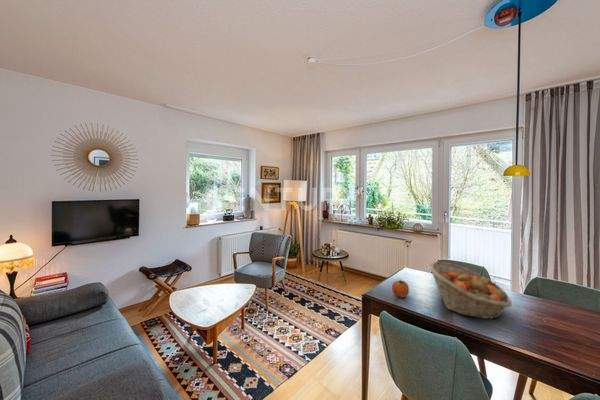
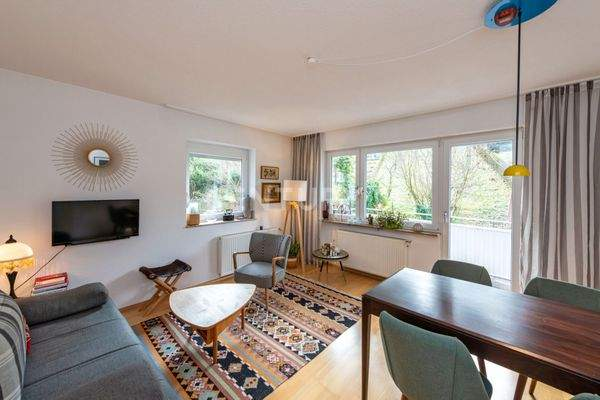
- apple [391,280,410,298]
- fruit basket [428,260,513,320]
